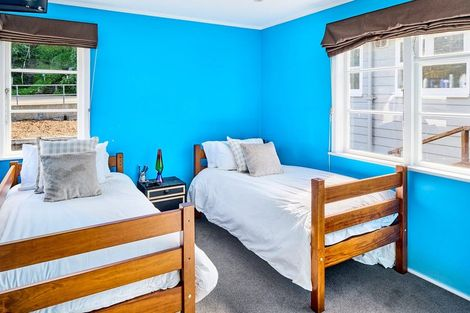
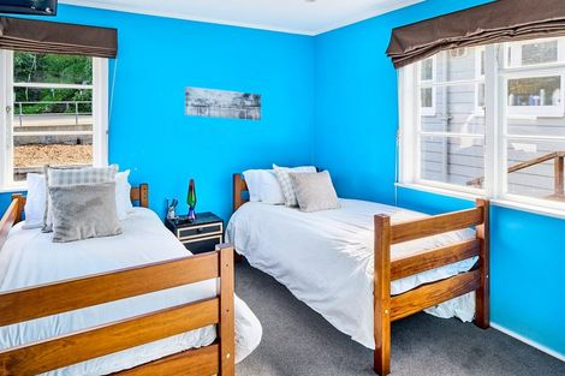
+ wall art [184,85,262,121]
